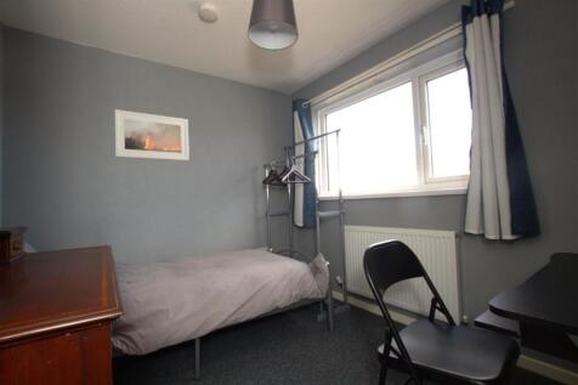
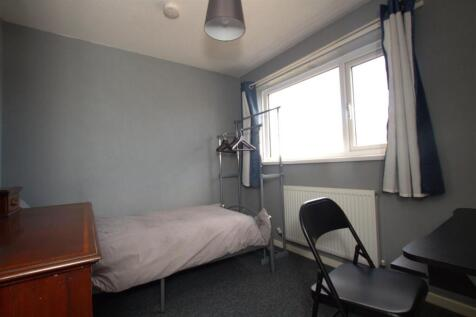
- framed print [113,108,191,162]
